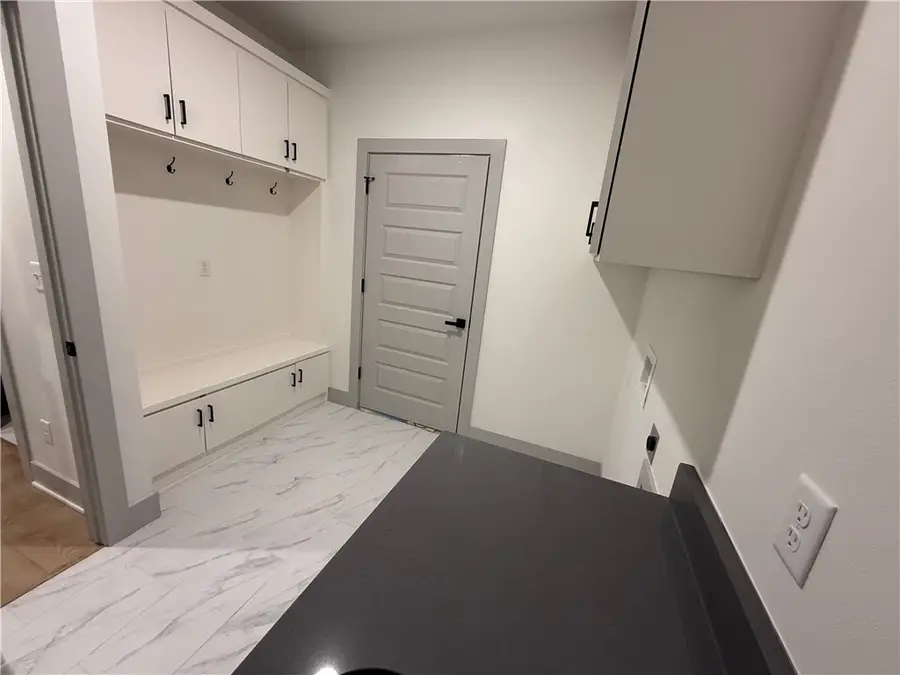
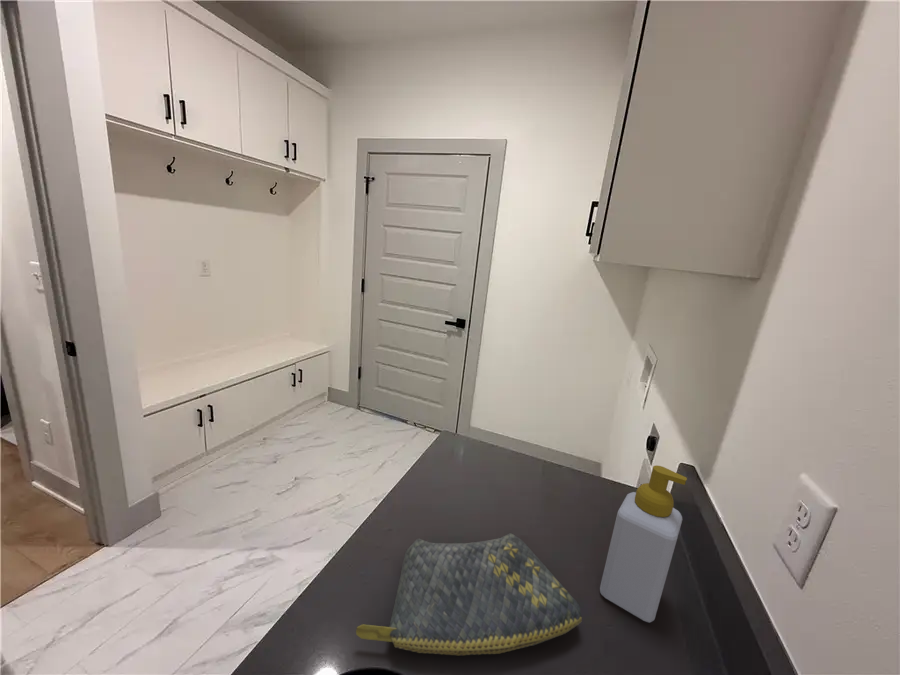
+ soap bottle [599,464,688,624]
+ pouch [355,532,583,656]
